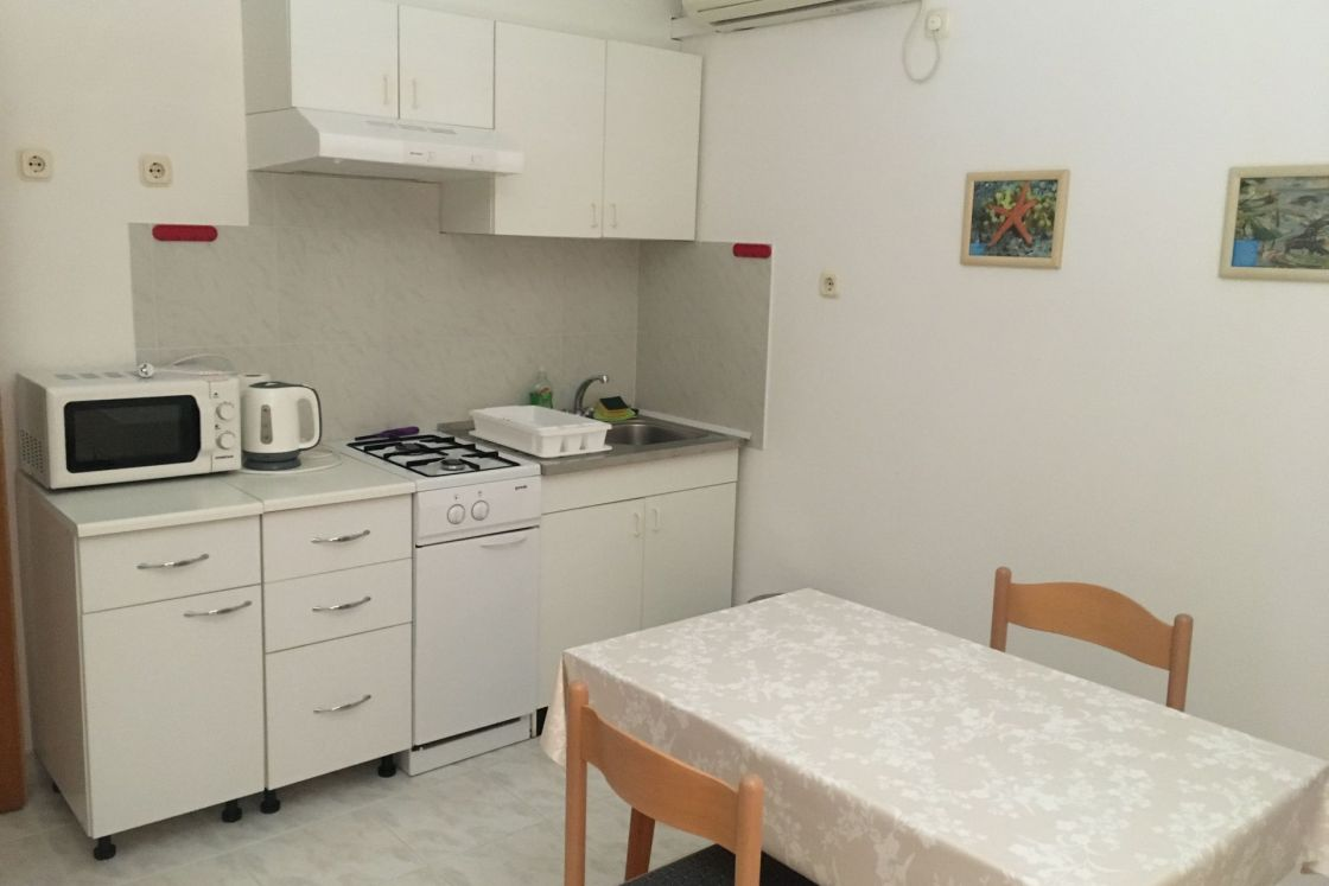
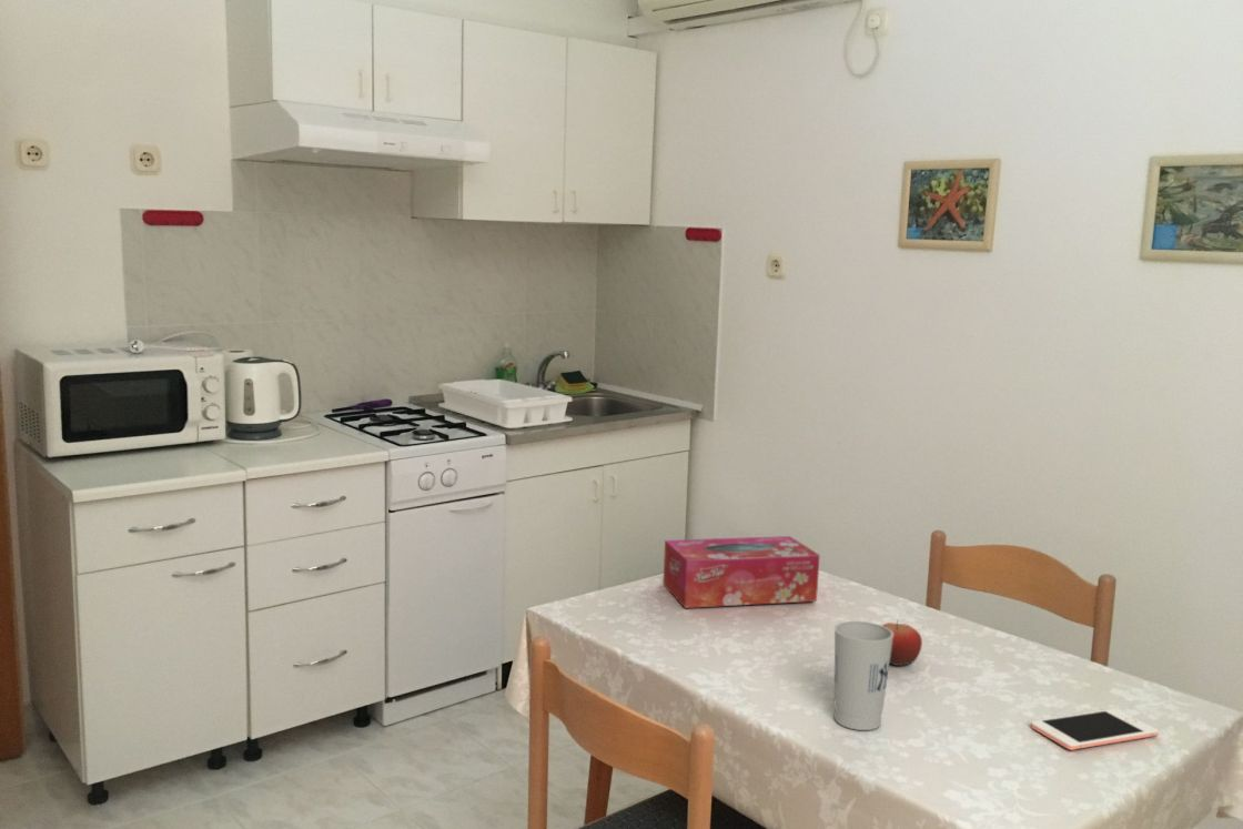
+ tissue box [661,535,821,609]
+ cup [833,620,893,731]
+ cell phone [1030,708,1160,751]
+ fruit [881,619,923,667]
